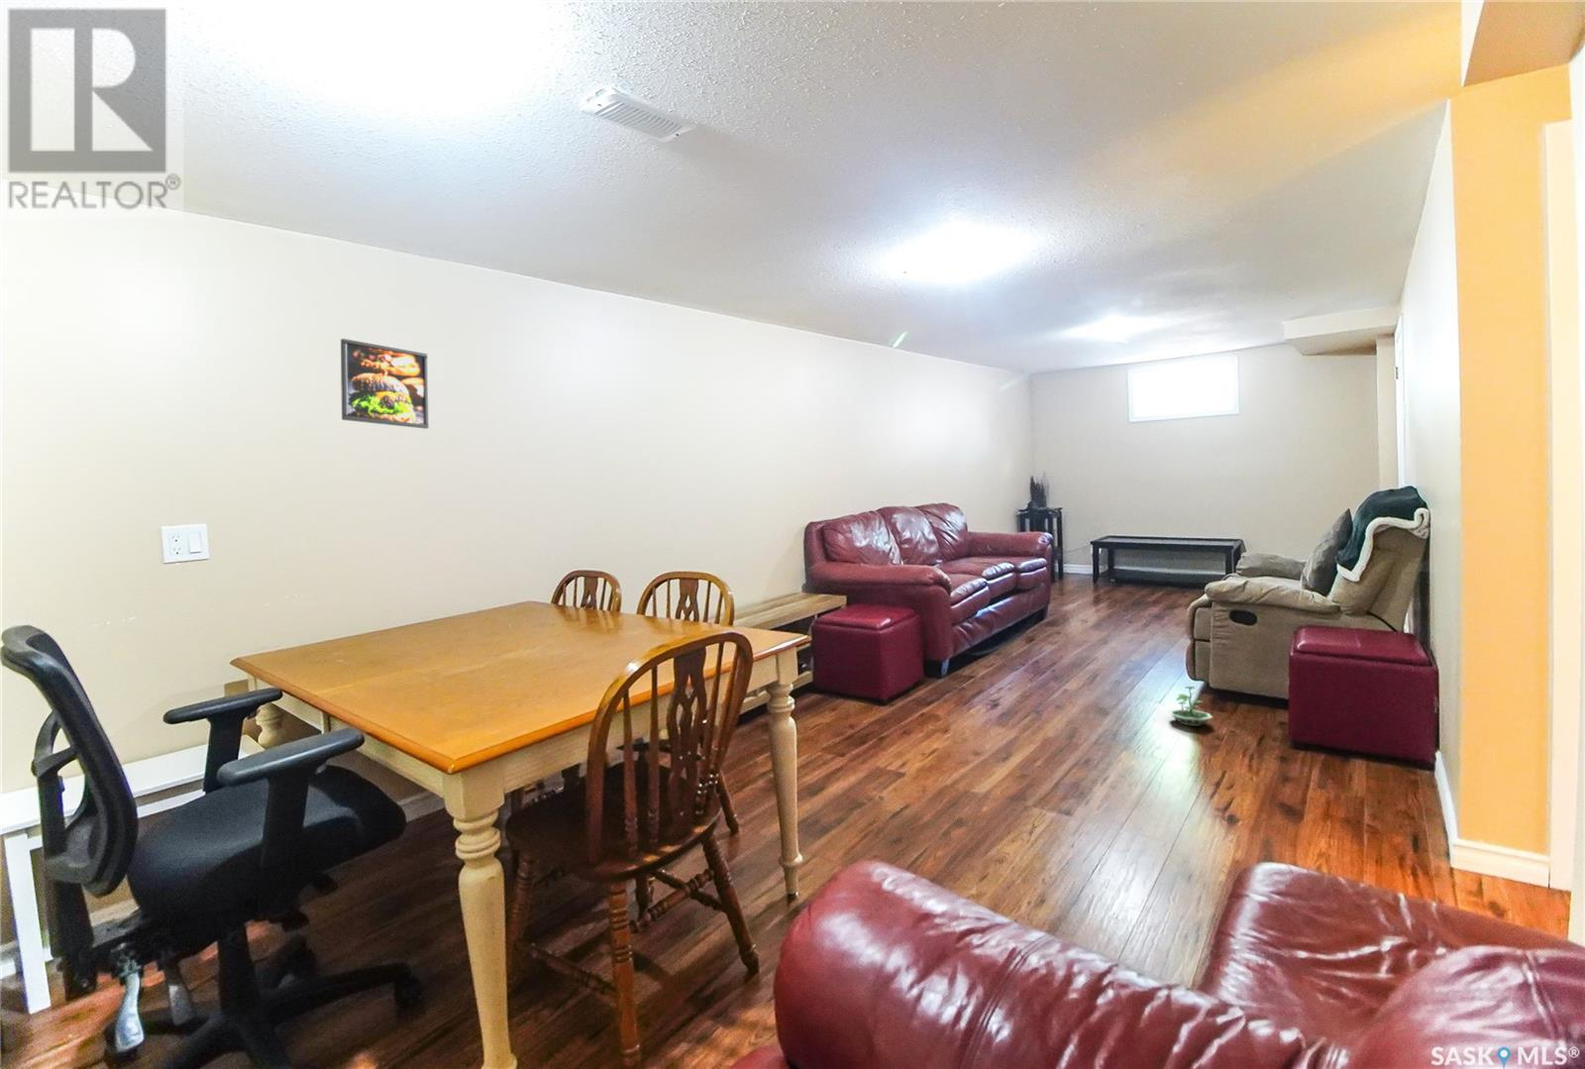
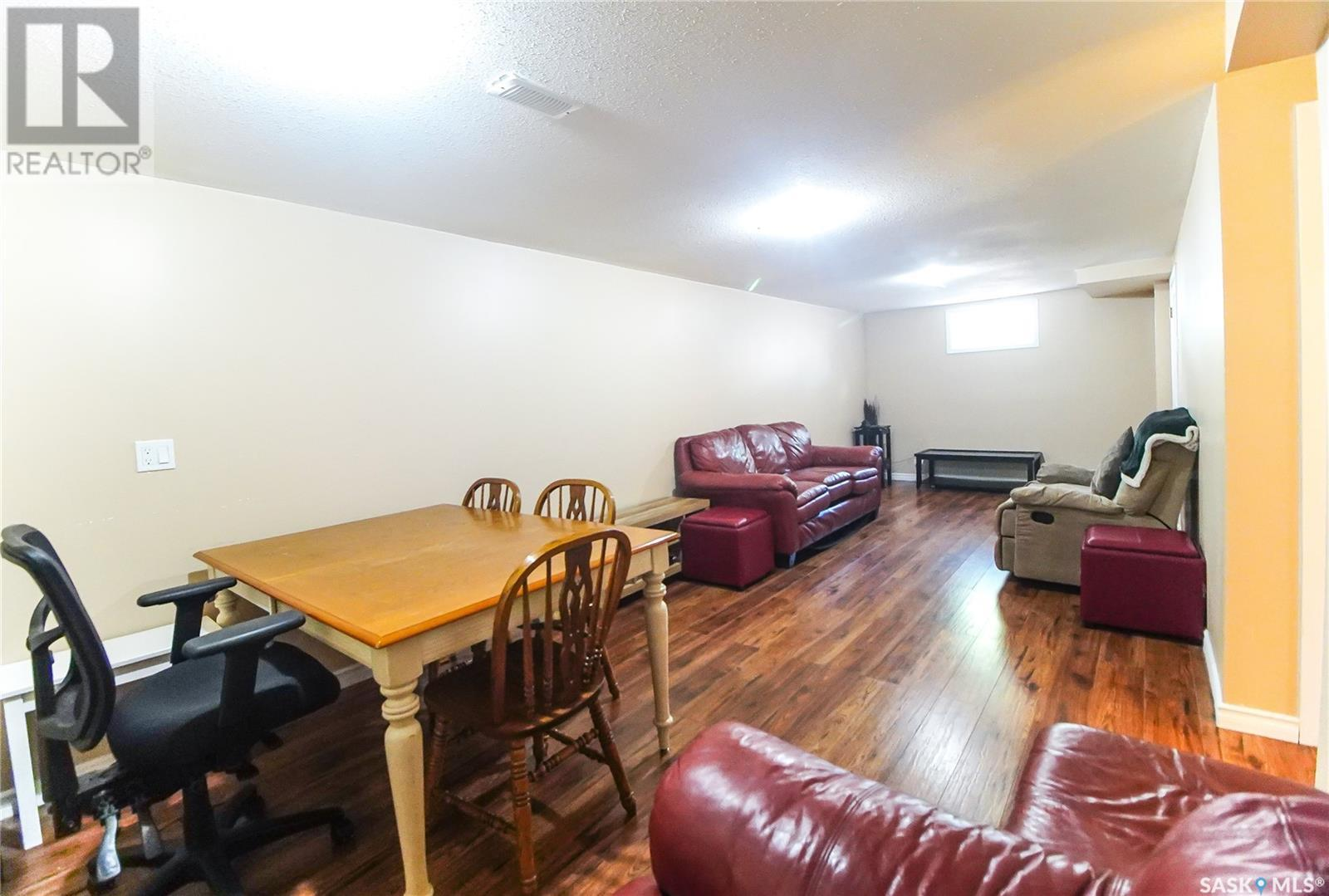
- terrarium [1168,686,1214,728]
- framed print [340,338,429,430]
